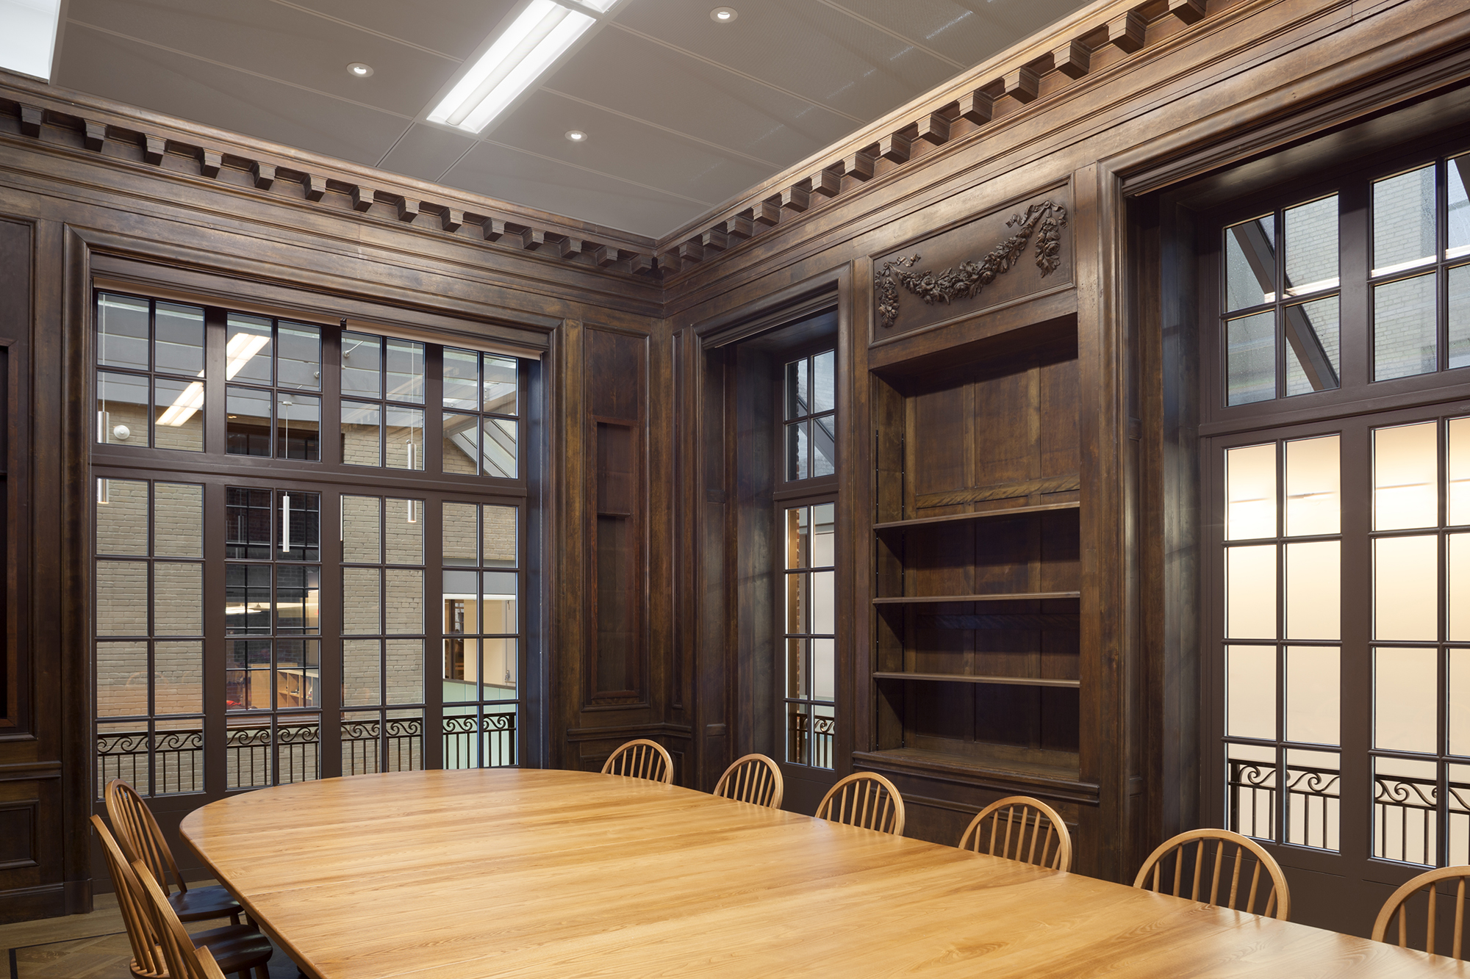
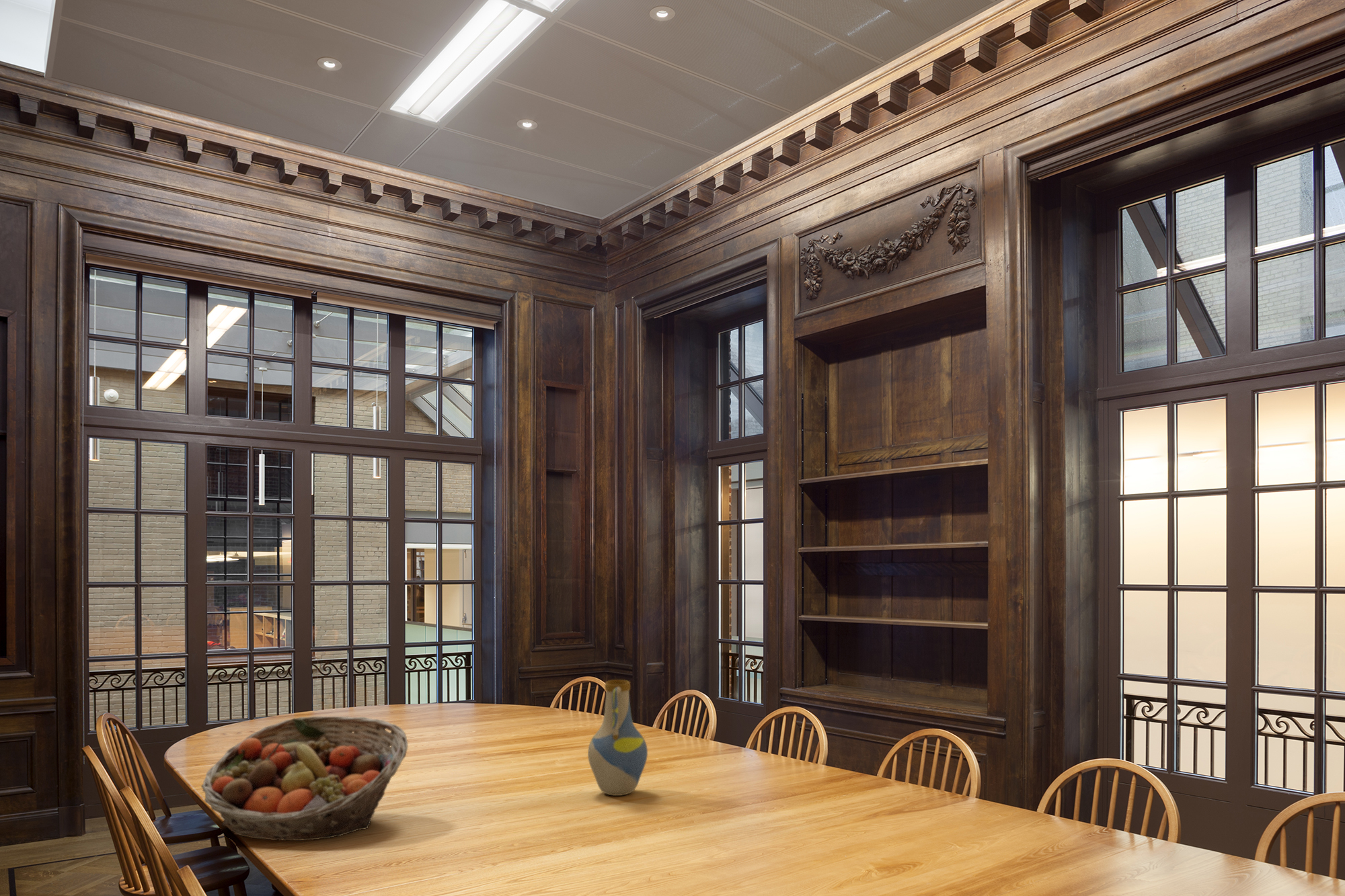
+ fruit basket [200,715,408,842]
+ vase [587,679,648,797]
